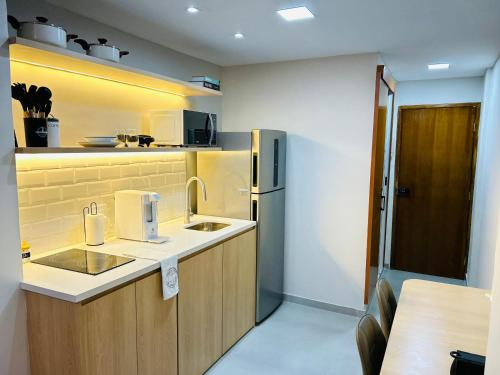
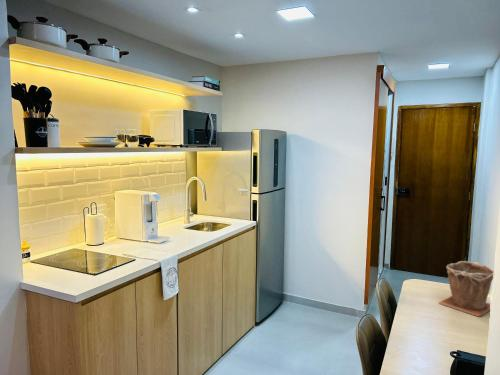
+ plant pot [438,260,495,318]
